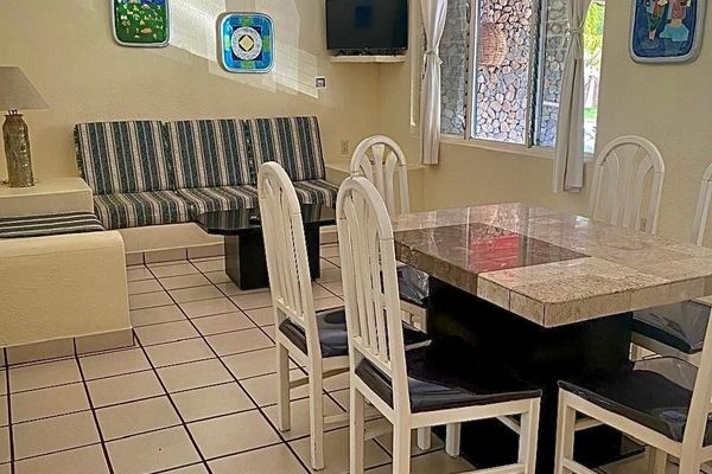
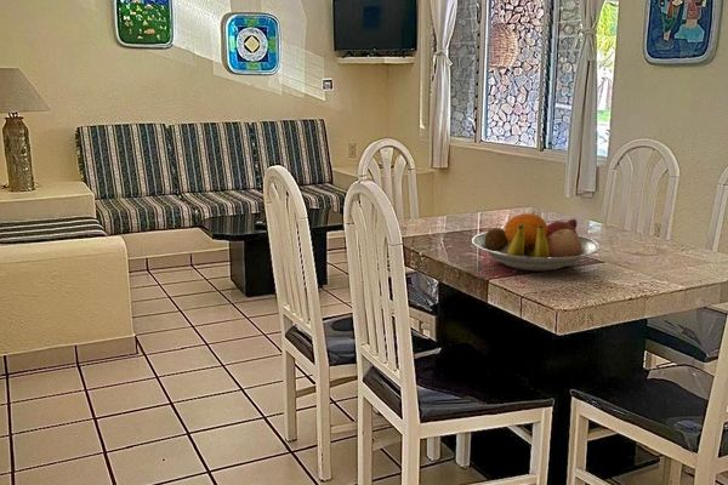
+ fruit bowl [471,211,601,273]
